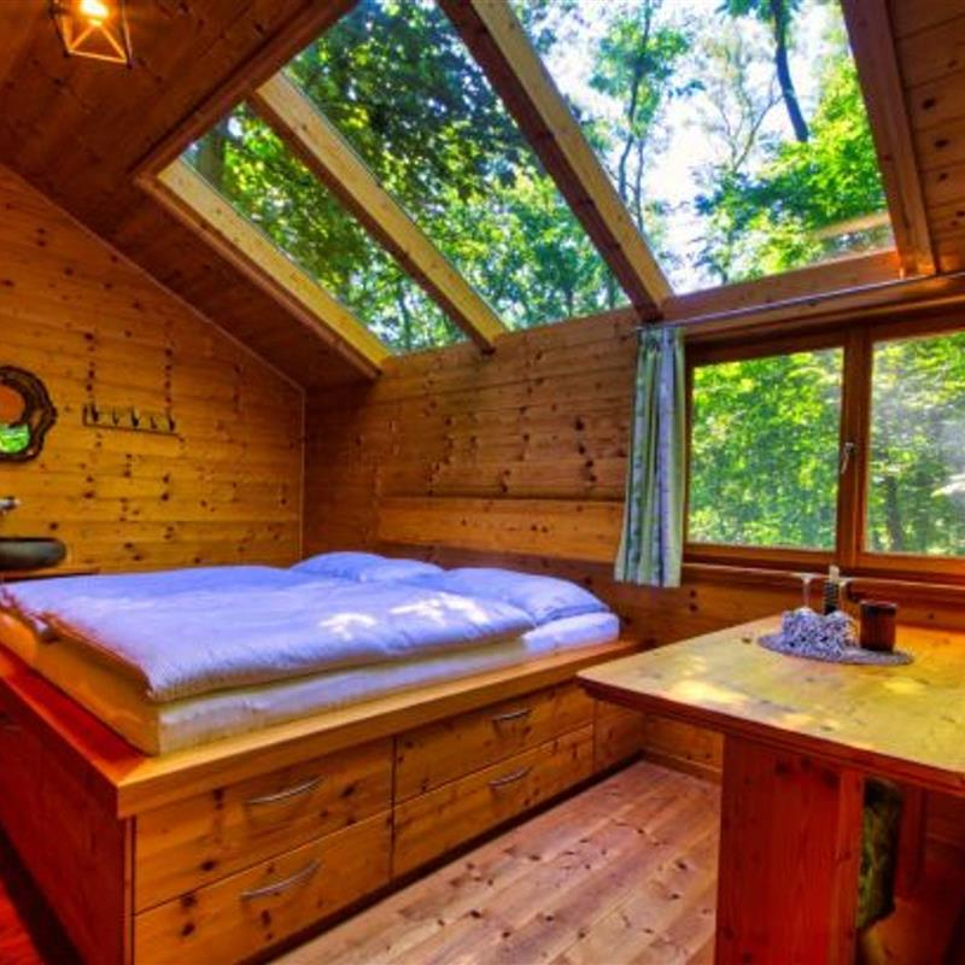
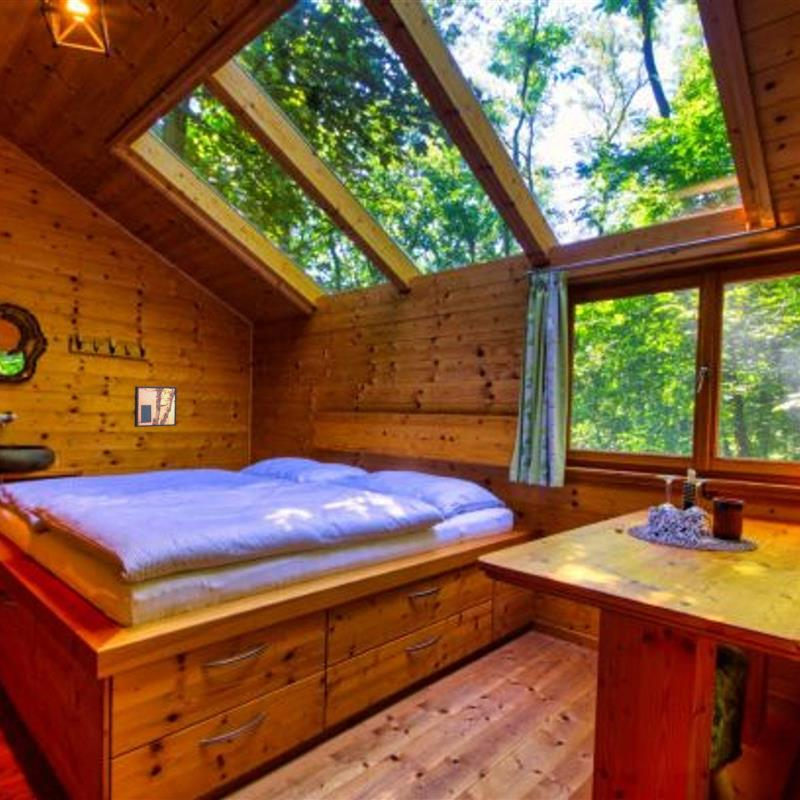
+ wall art [134,385,178,428]
